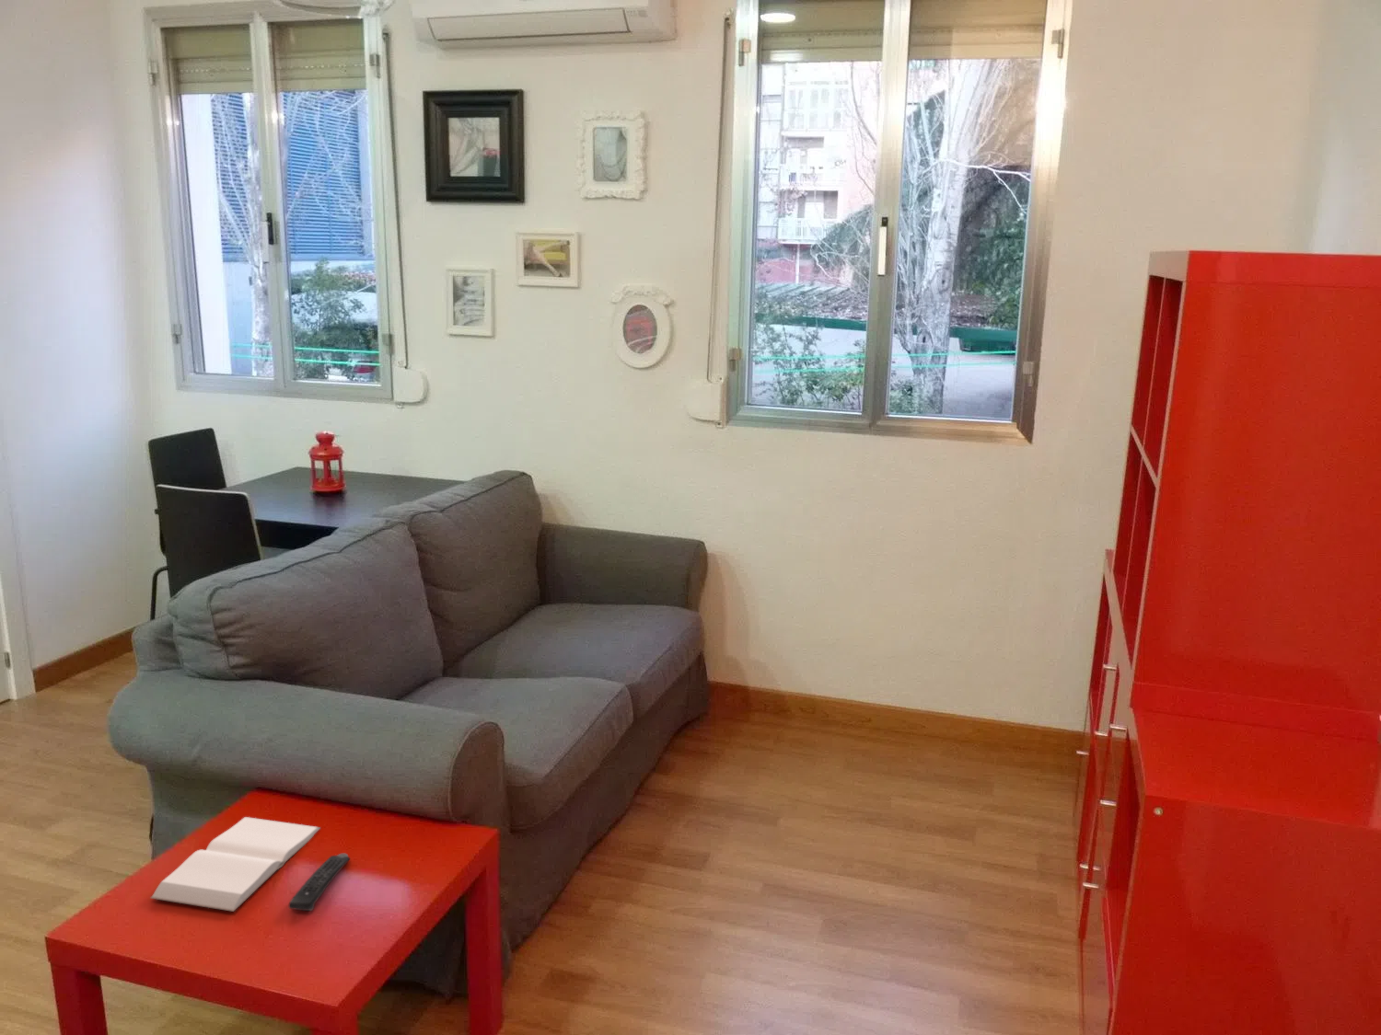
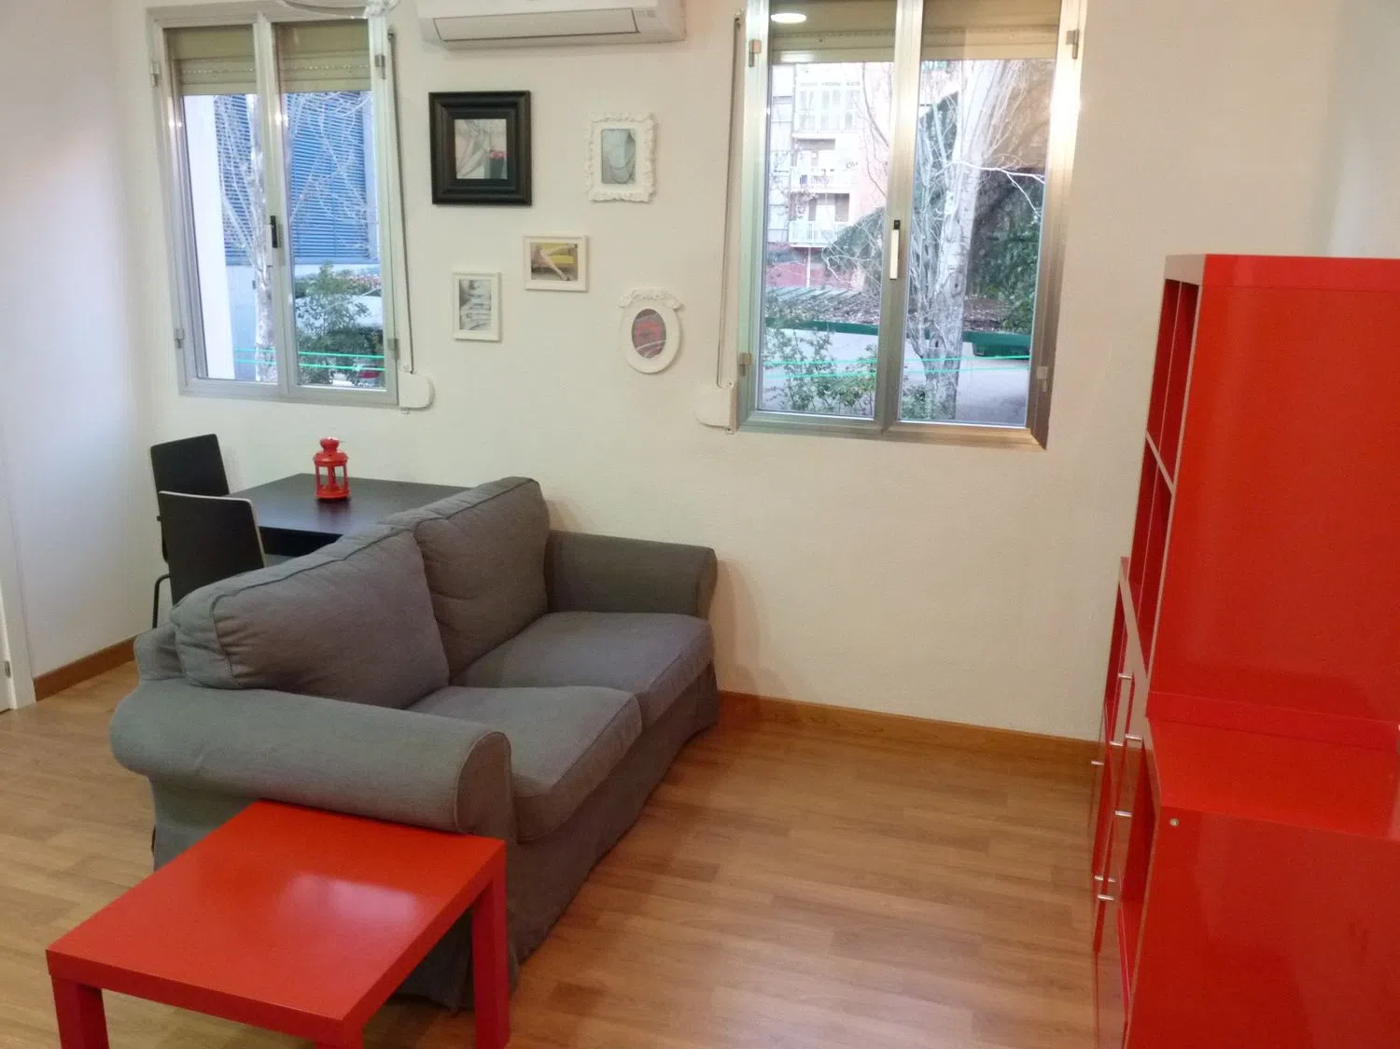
- book [149,816,321,912]
- remote control [288,852,351,912]
